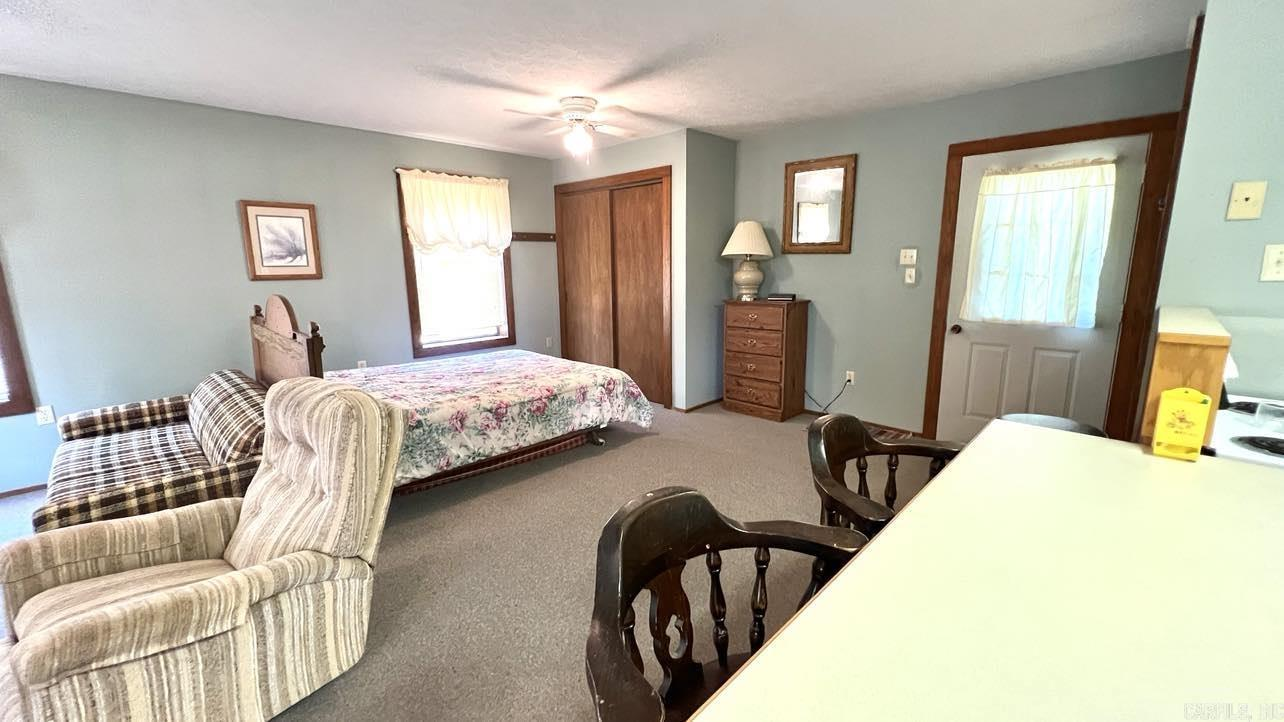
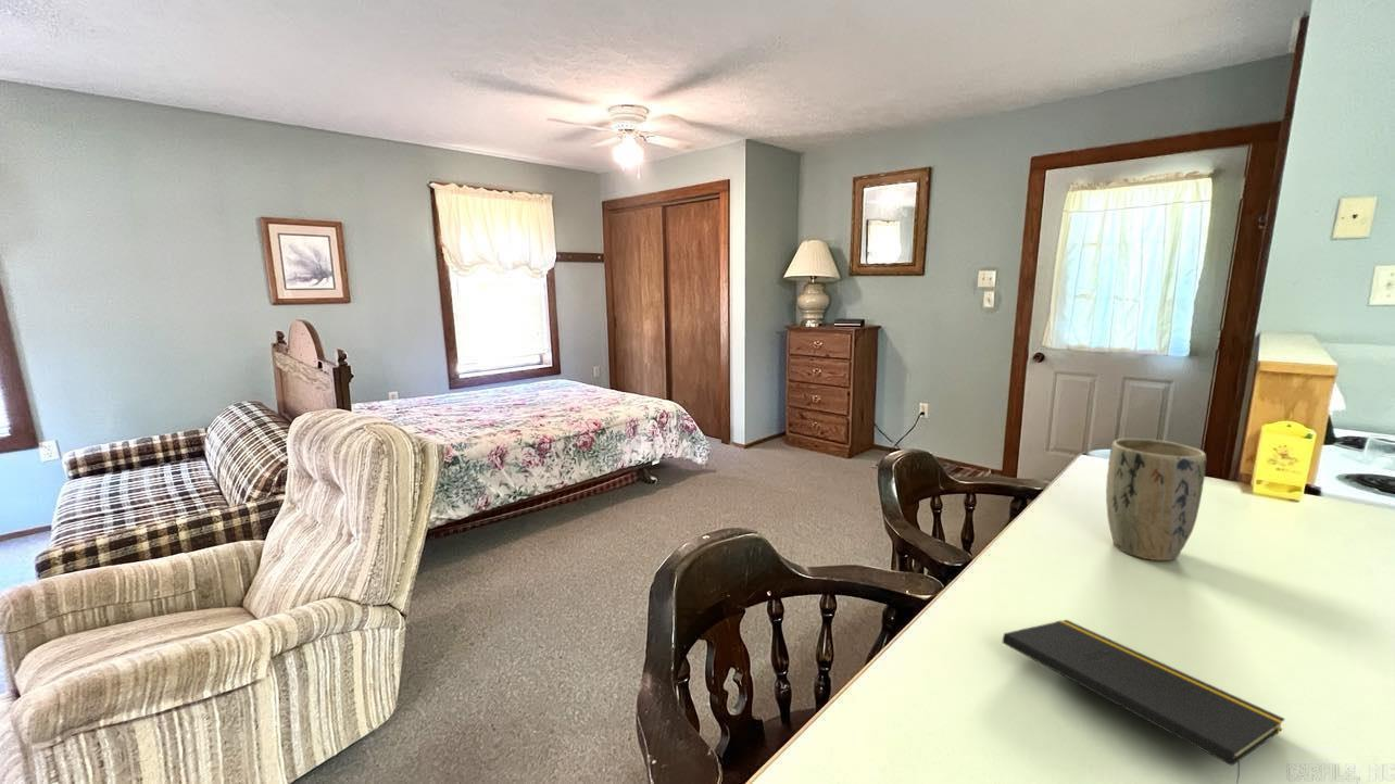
+ notepad [1002,619,1285,784]
+ plant pot [1105,438,1207,561]
